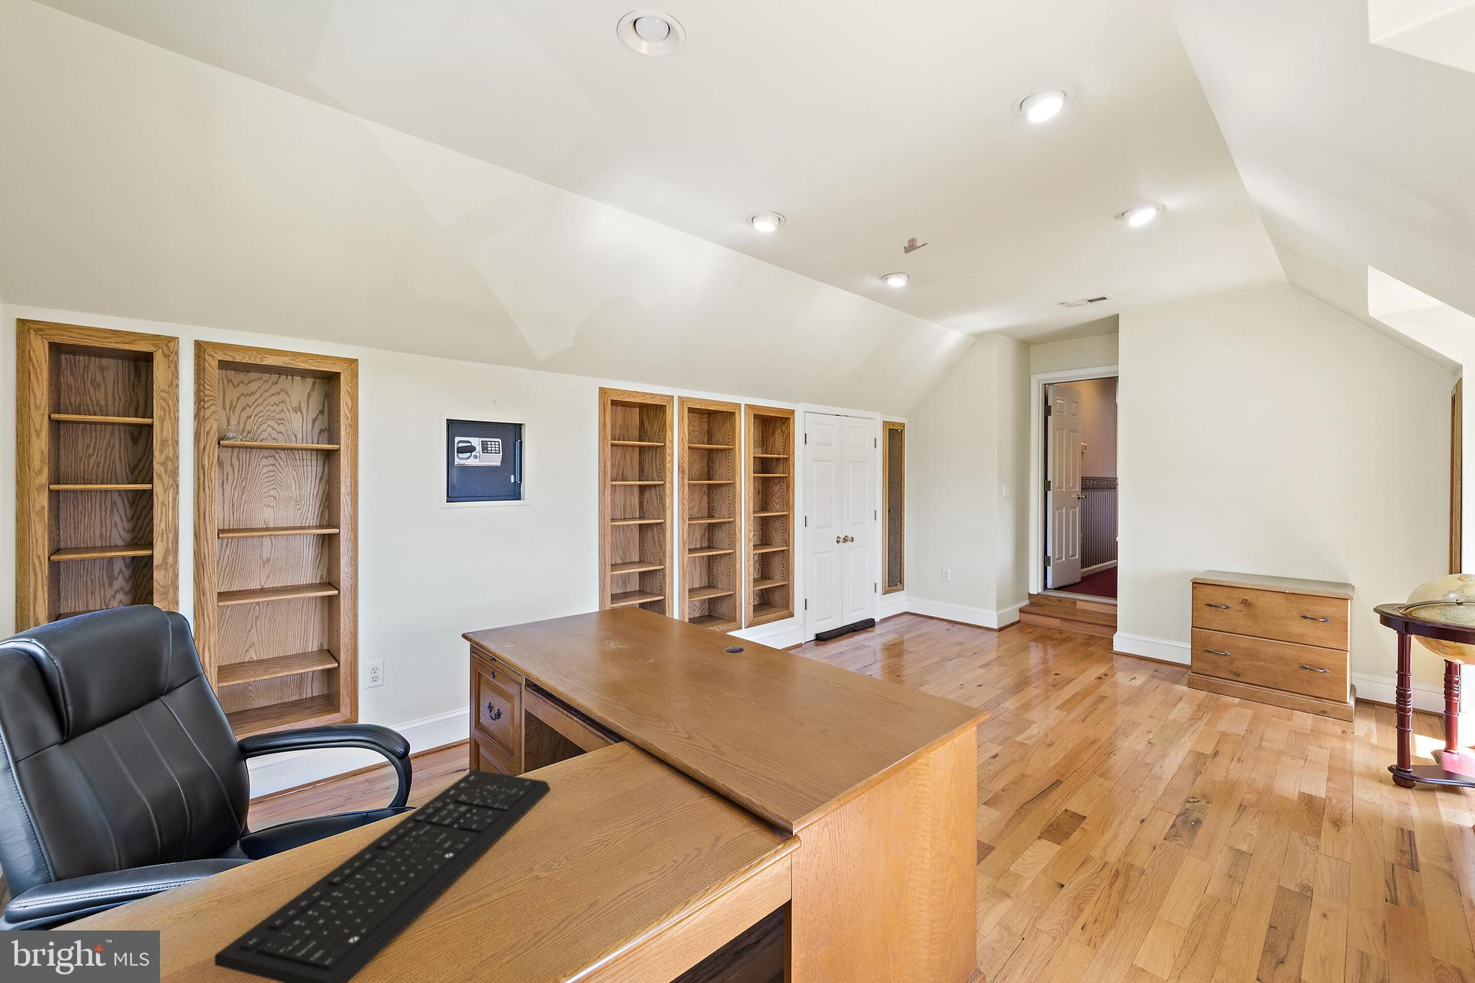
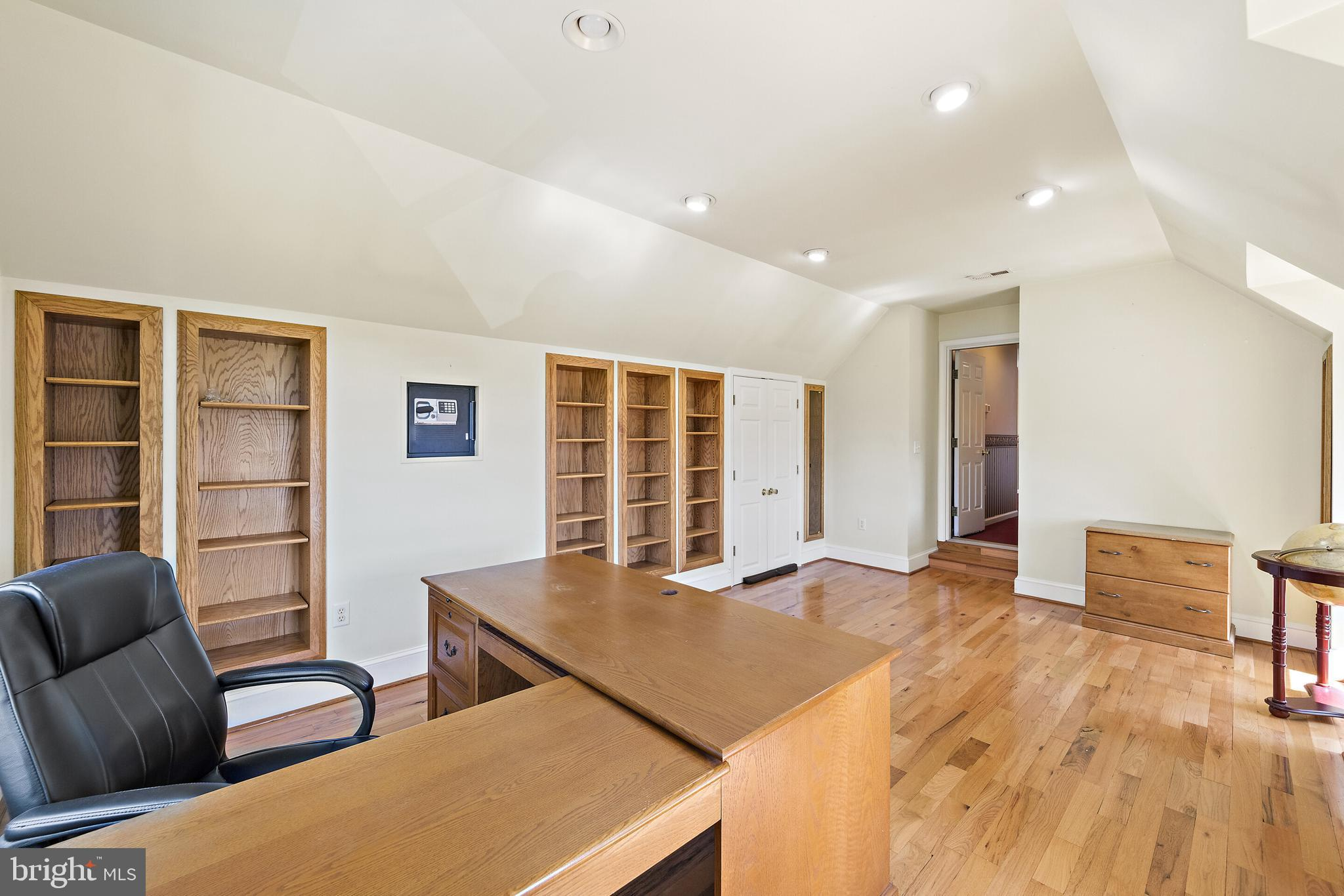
- tape dispenser [903,237,928,255]
- keyboard [214,769,552,983]
